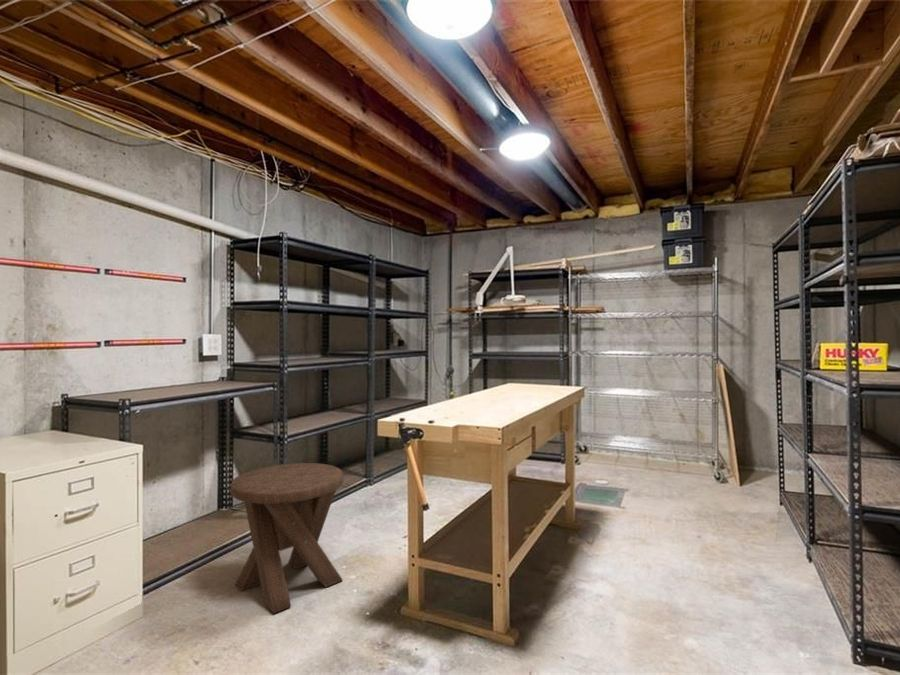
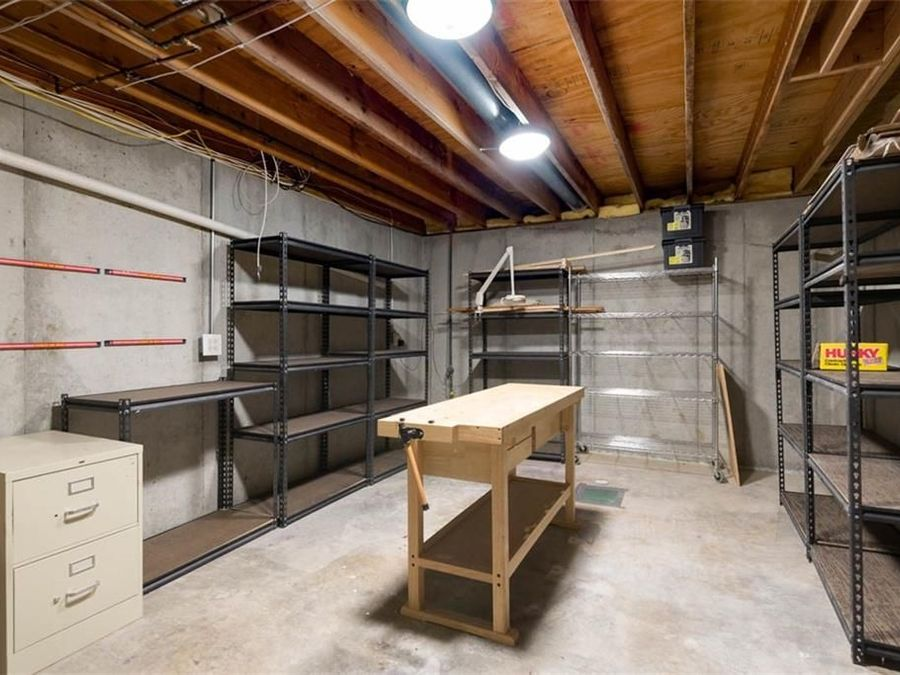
- music stool [229,462,345,614]
